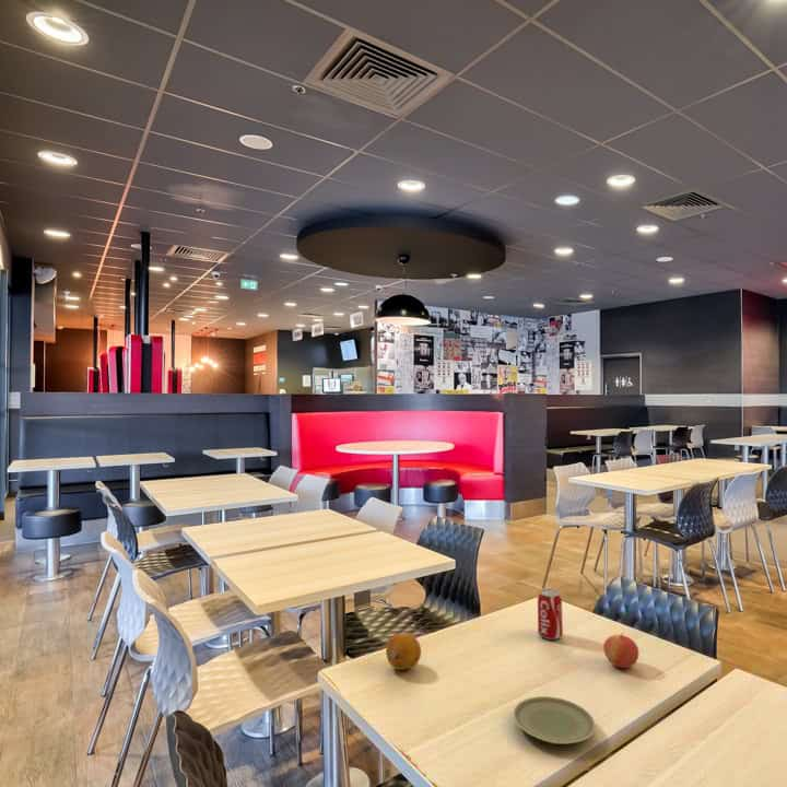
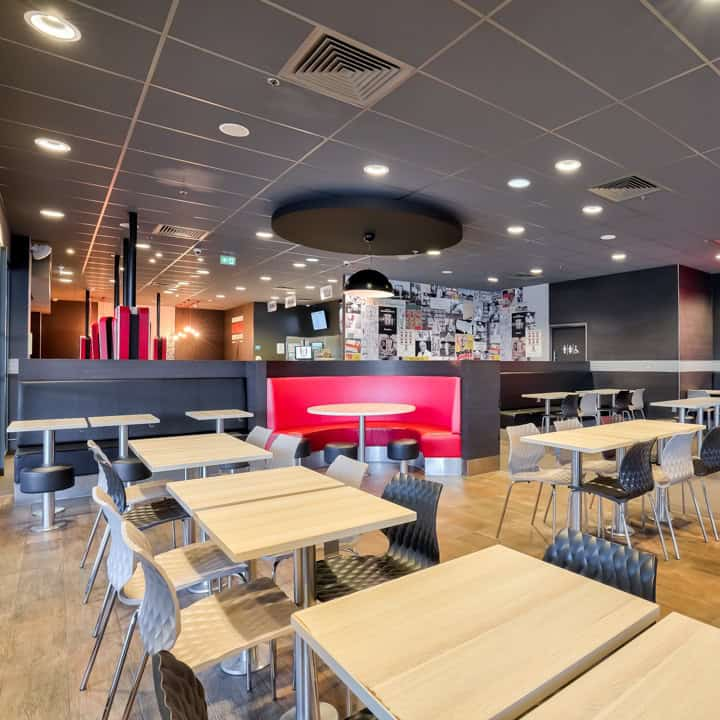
- fruit [385,632,422,671]
- beverage can [537,588,564,641]
- apple [602,631,639,669]
- plate [513,695,597,745]
